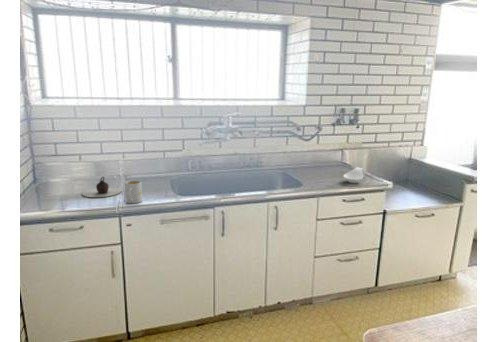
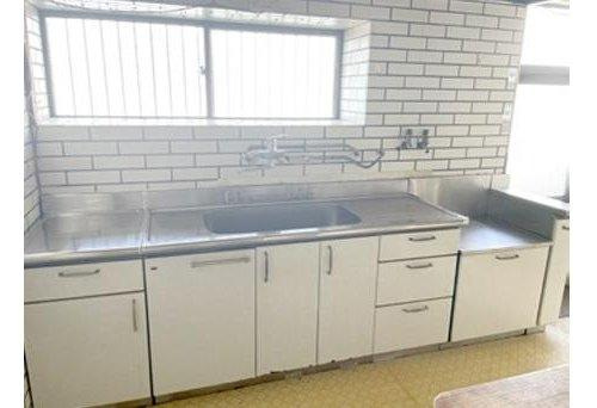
- teapot [81,176,123,198]
- spoon rest [342,166,366,184]
- mug [124,179,143,204]
